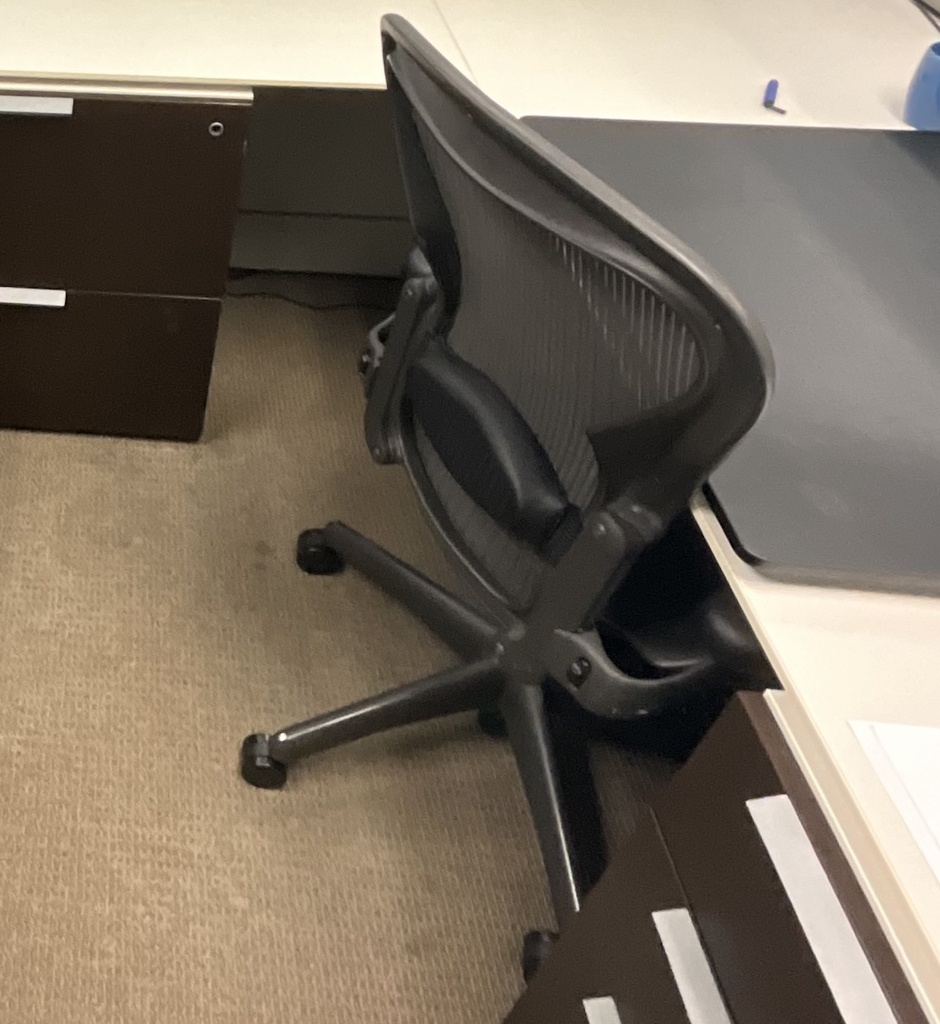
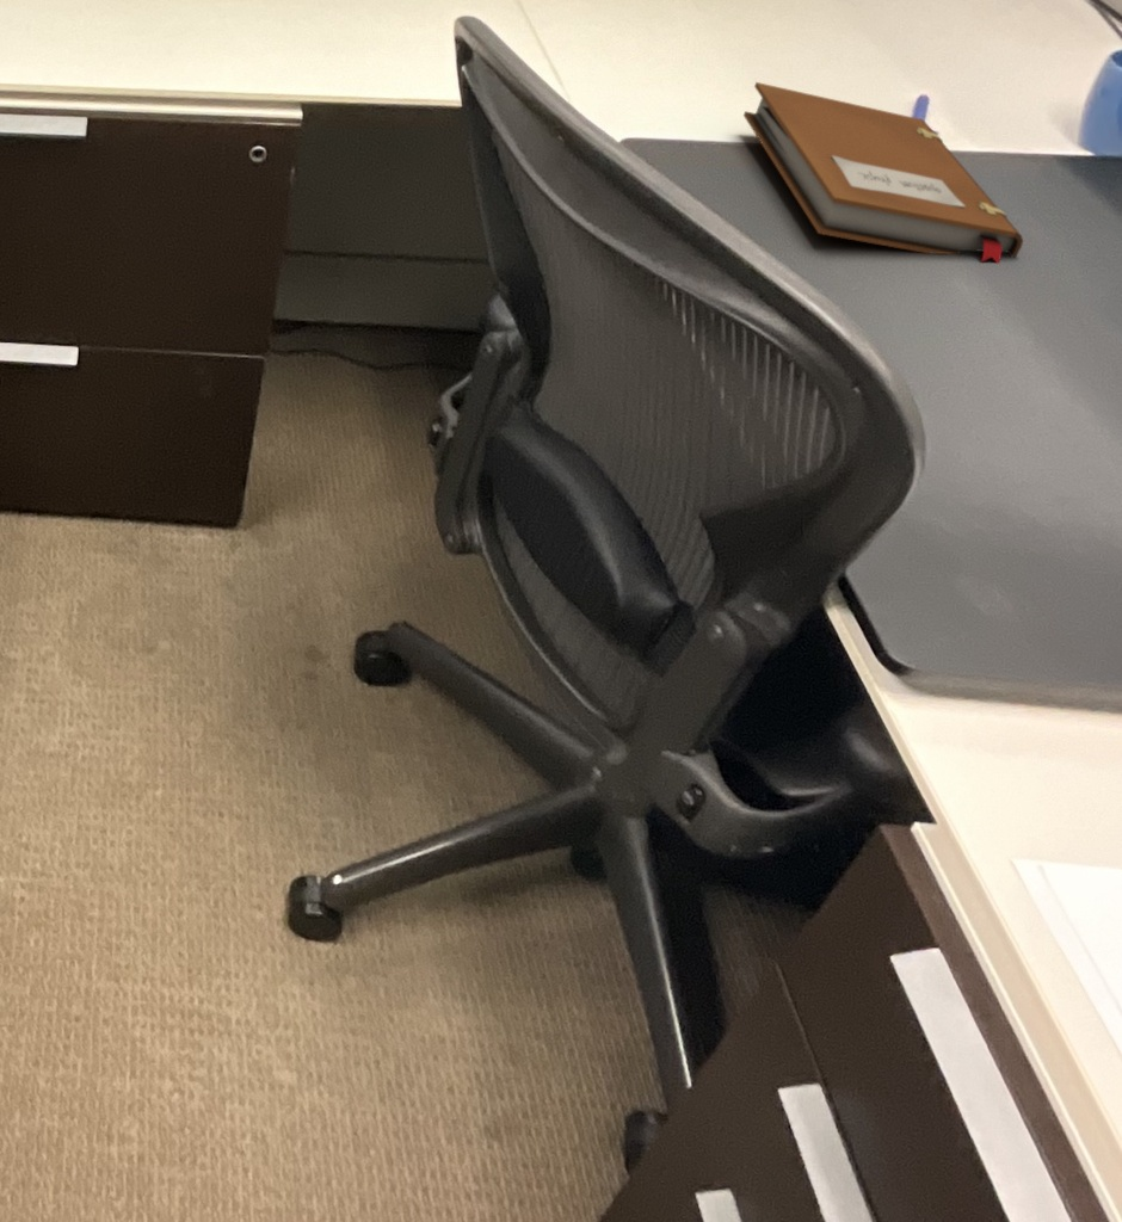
+ notebook [742,81,1024,265]
